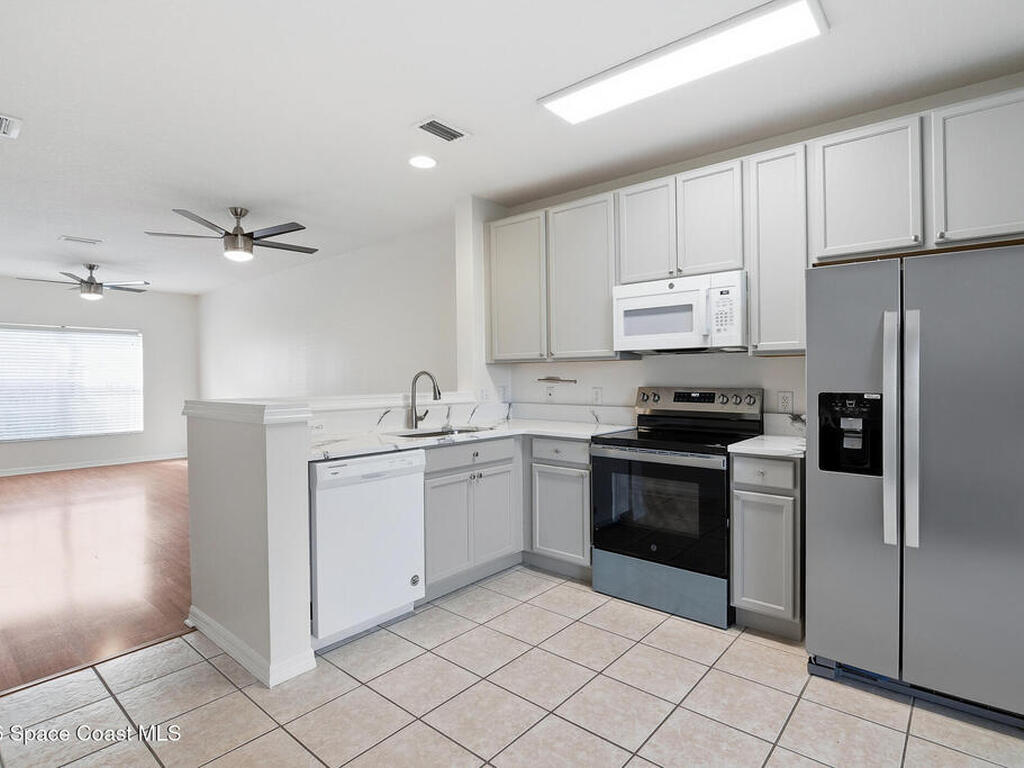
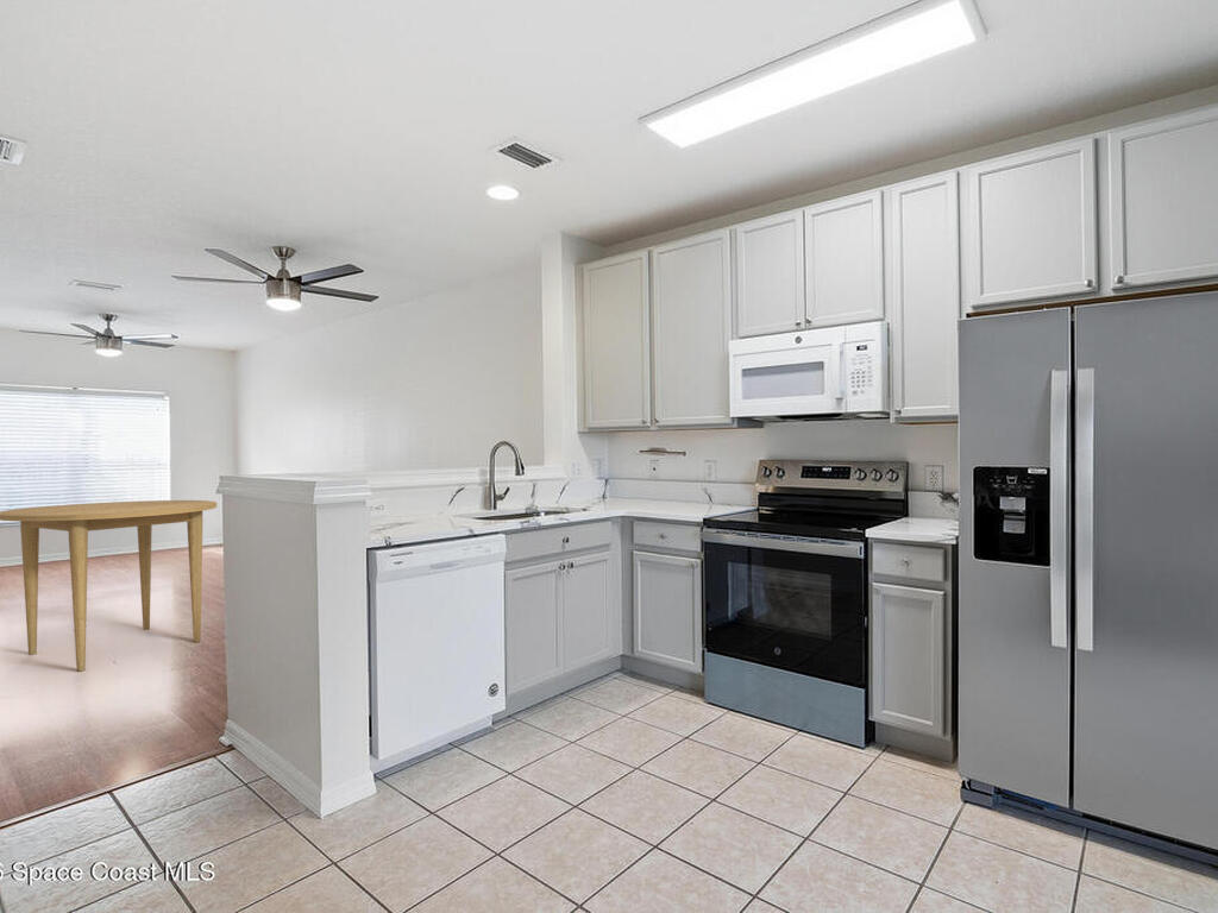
+ dining table [0,499,218,672]
